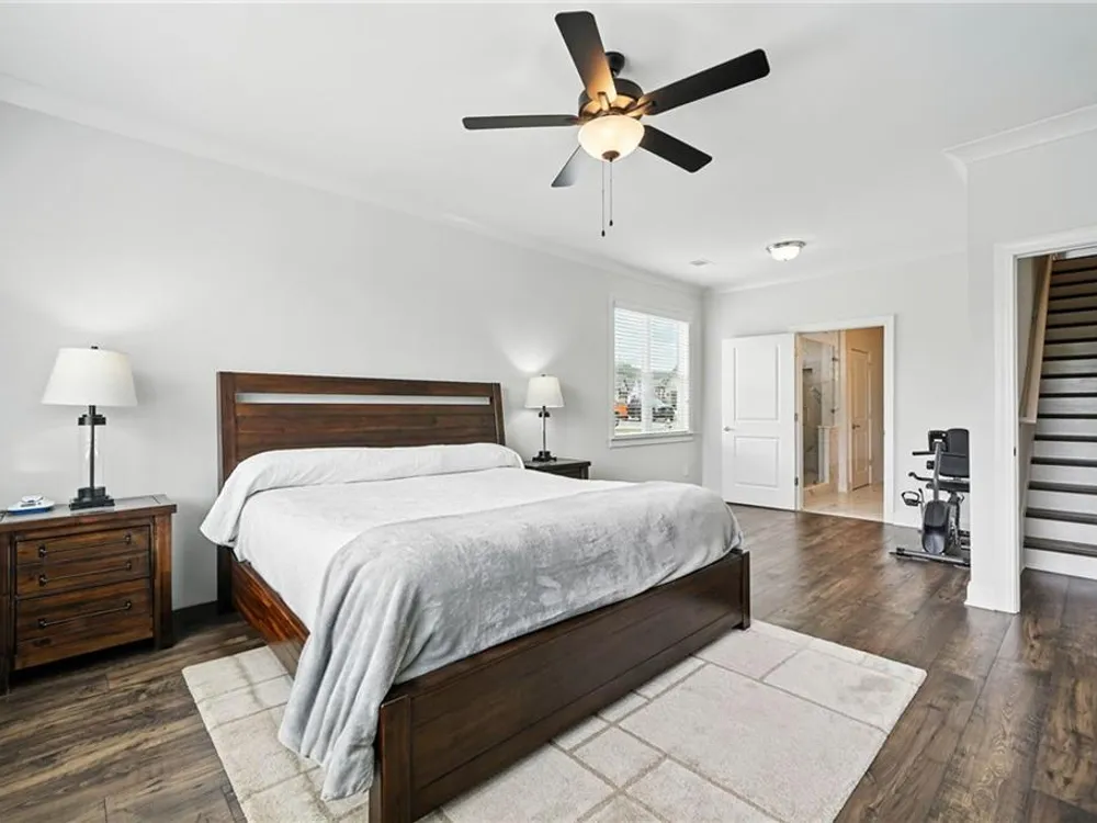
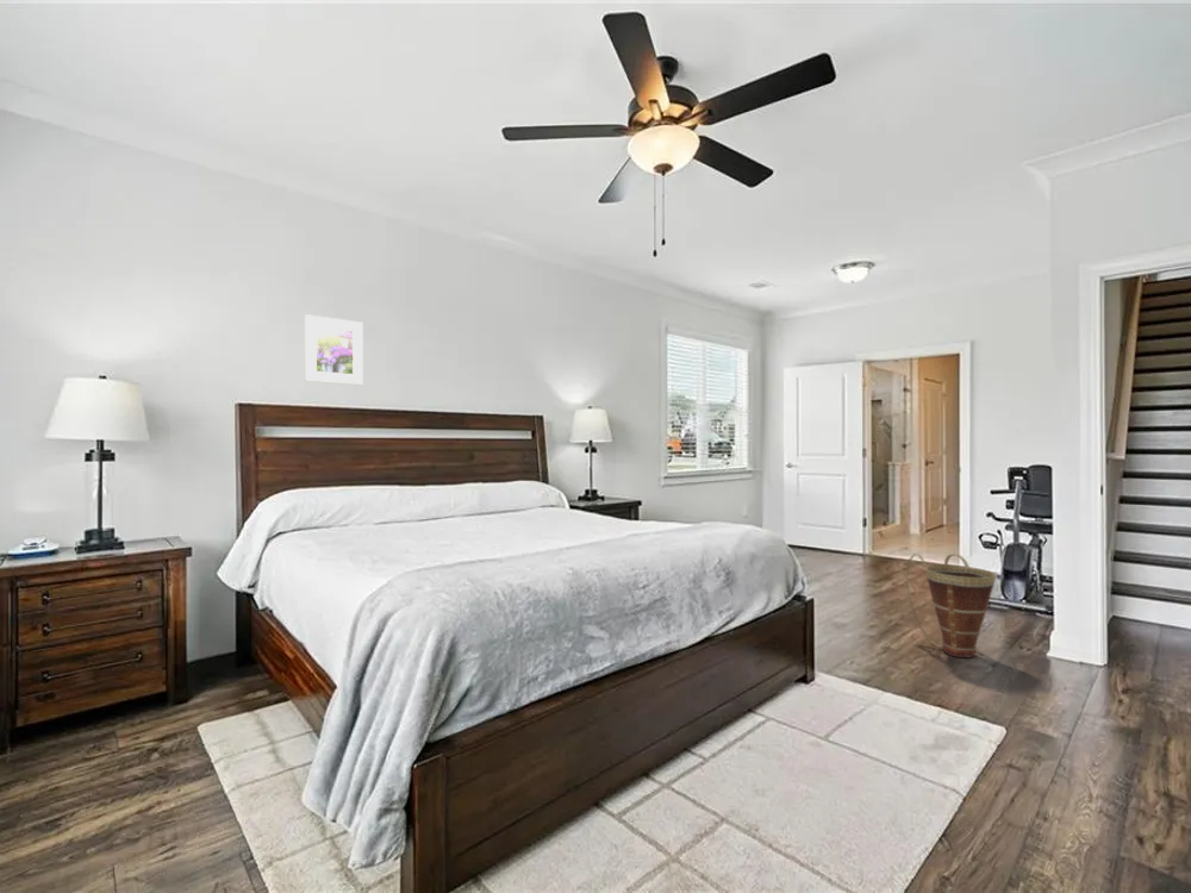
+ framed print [304,313,364,386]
+ basket [904,552,997,660]
